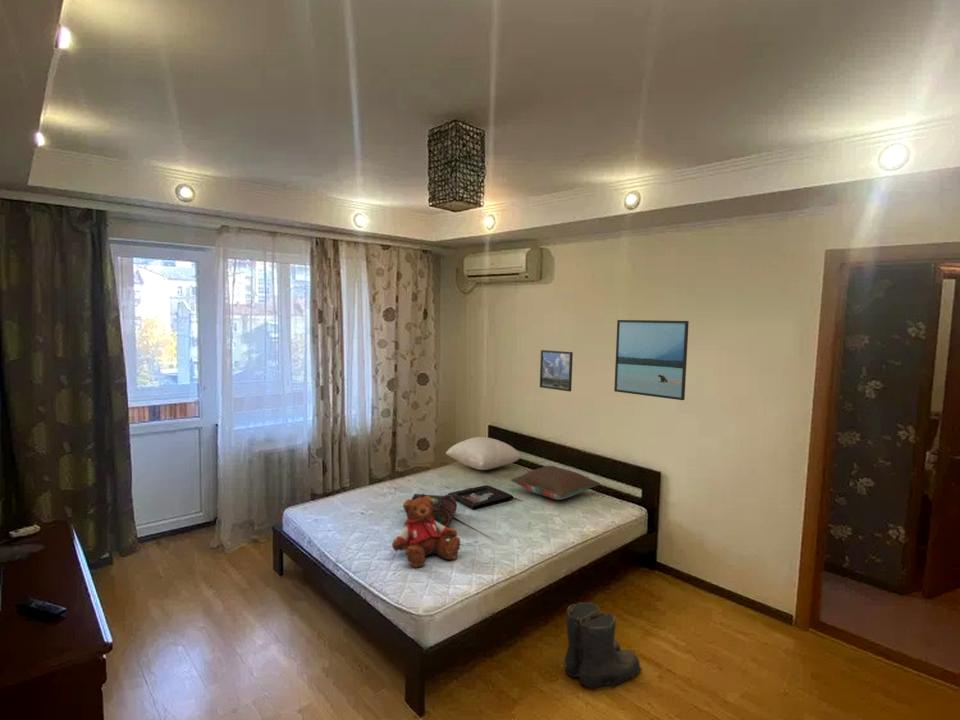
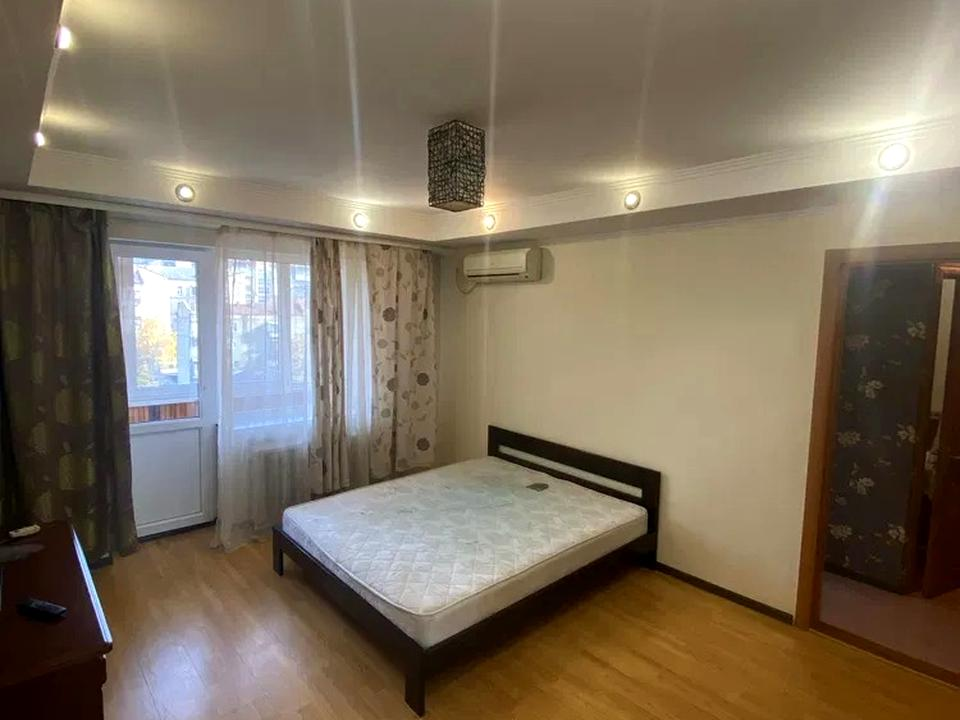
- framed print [539,349,574,392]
- pillow [509,465,601,501]
- book [404,493,458,527]
- decorative tray [447,484,514,510]
- boots [564,601,643,689]
- teddy bear [391,496,461,568]
- pillow [445,436,523,471]
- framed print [613,319,690,401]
